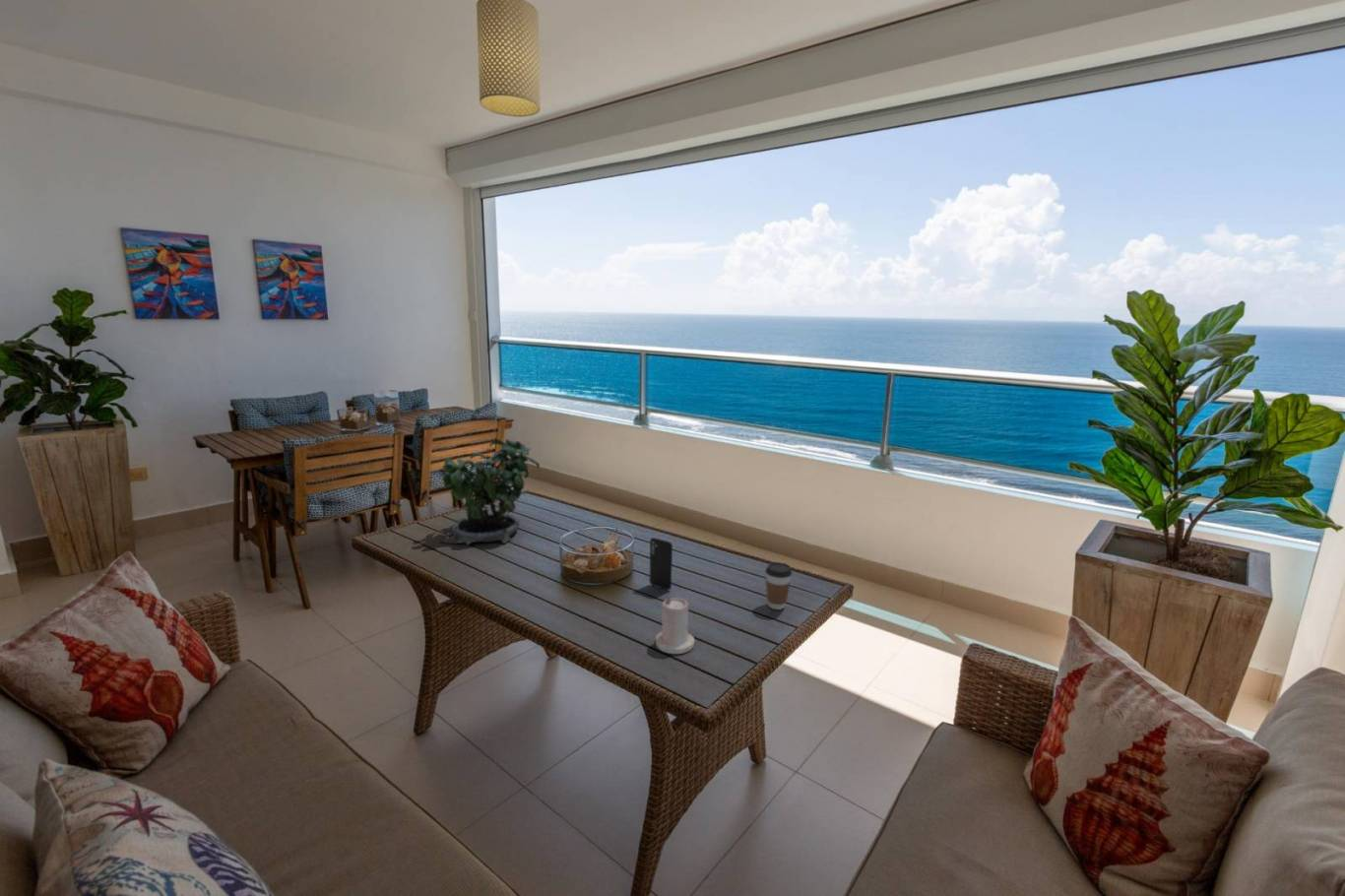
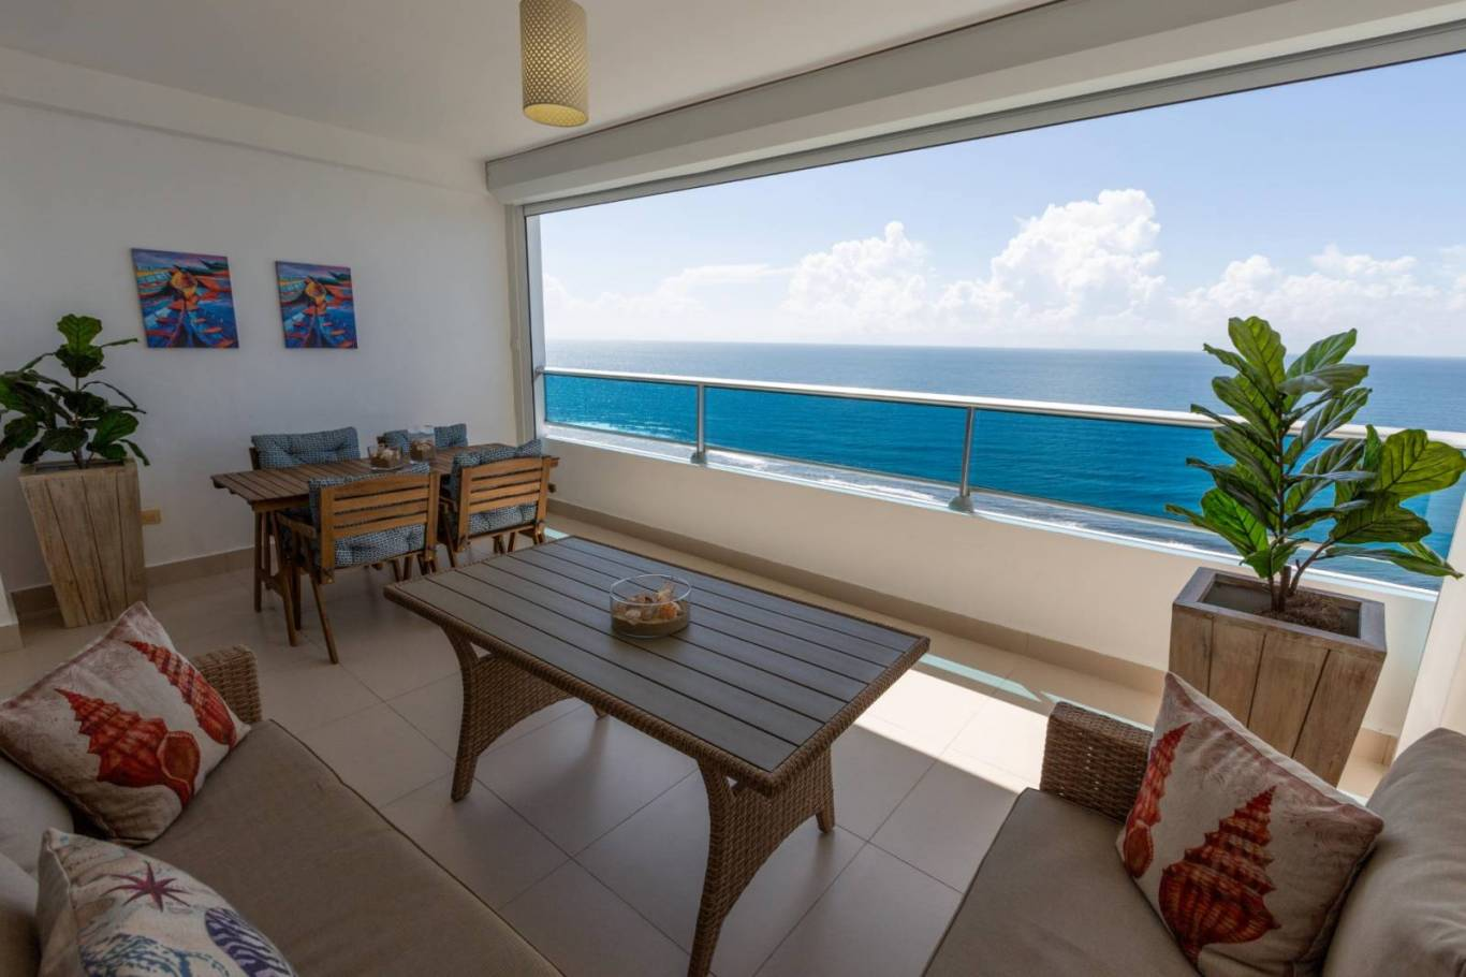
- potted plant [438,437,541,546]
- smartphone [649,537,673,591]
- candle [655,595,695,655]
- coffee cup [764,561,793,610]
